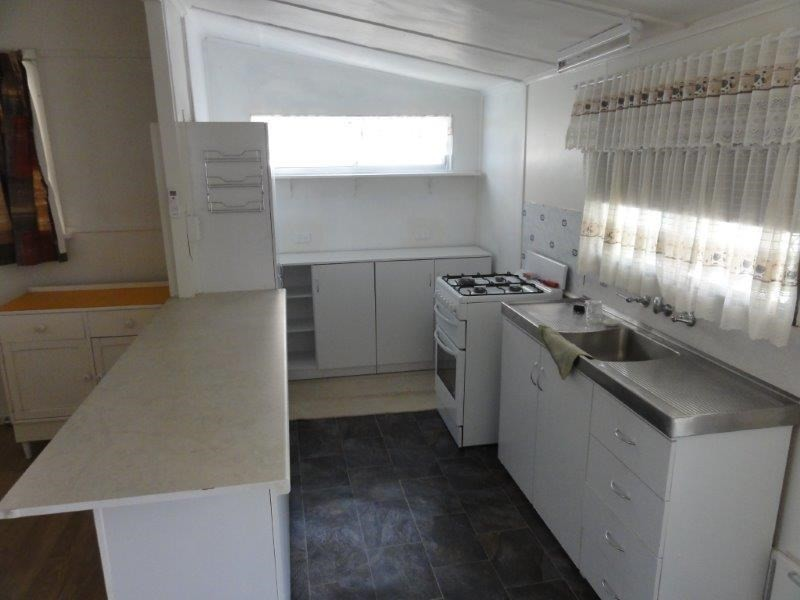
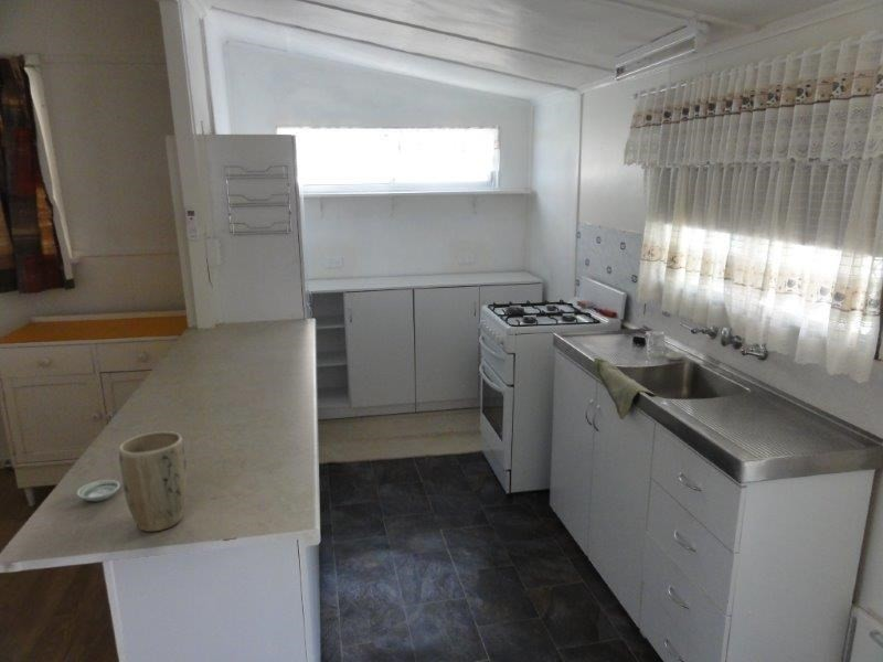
+ saucer [76,479,121,502]
+ plant pot [118,430,188,533]
